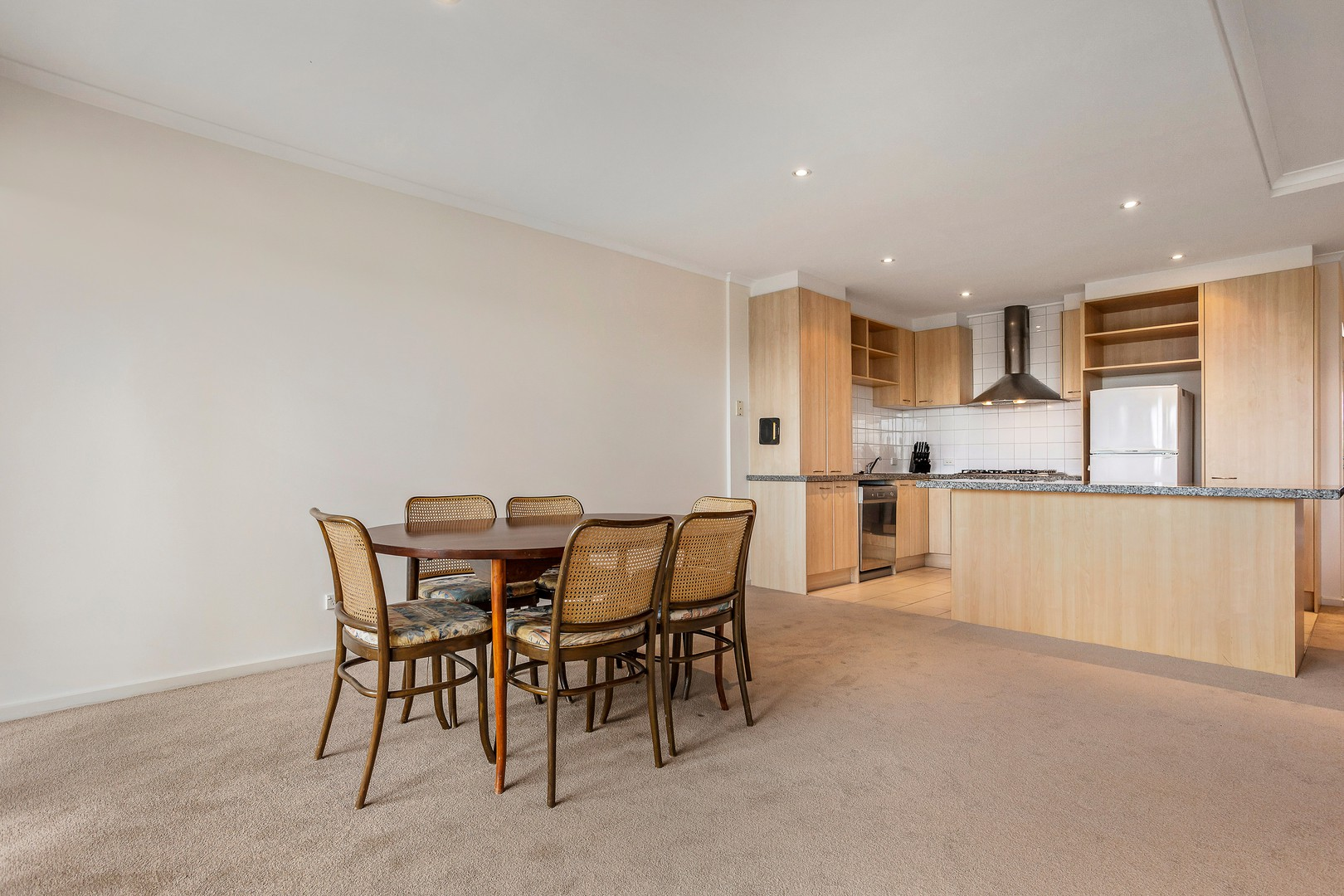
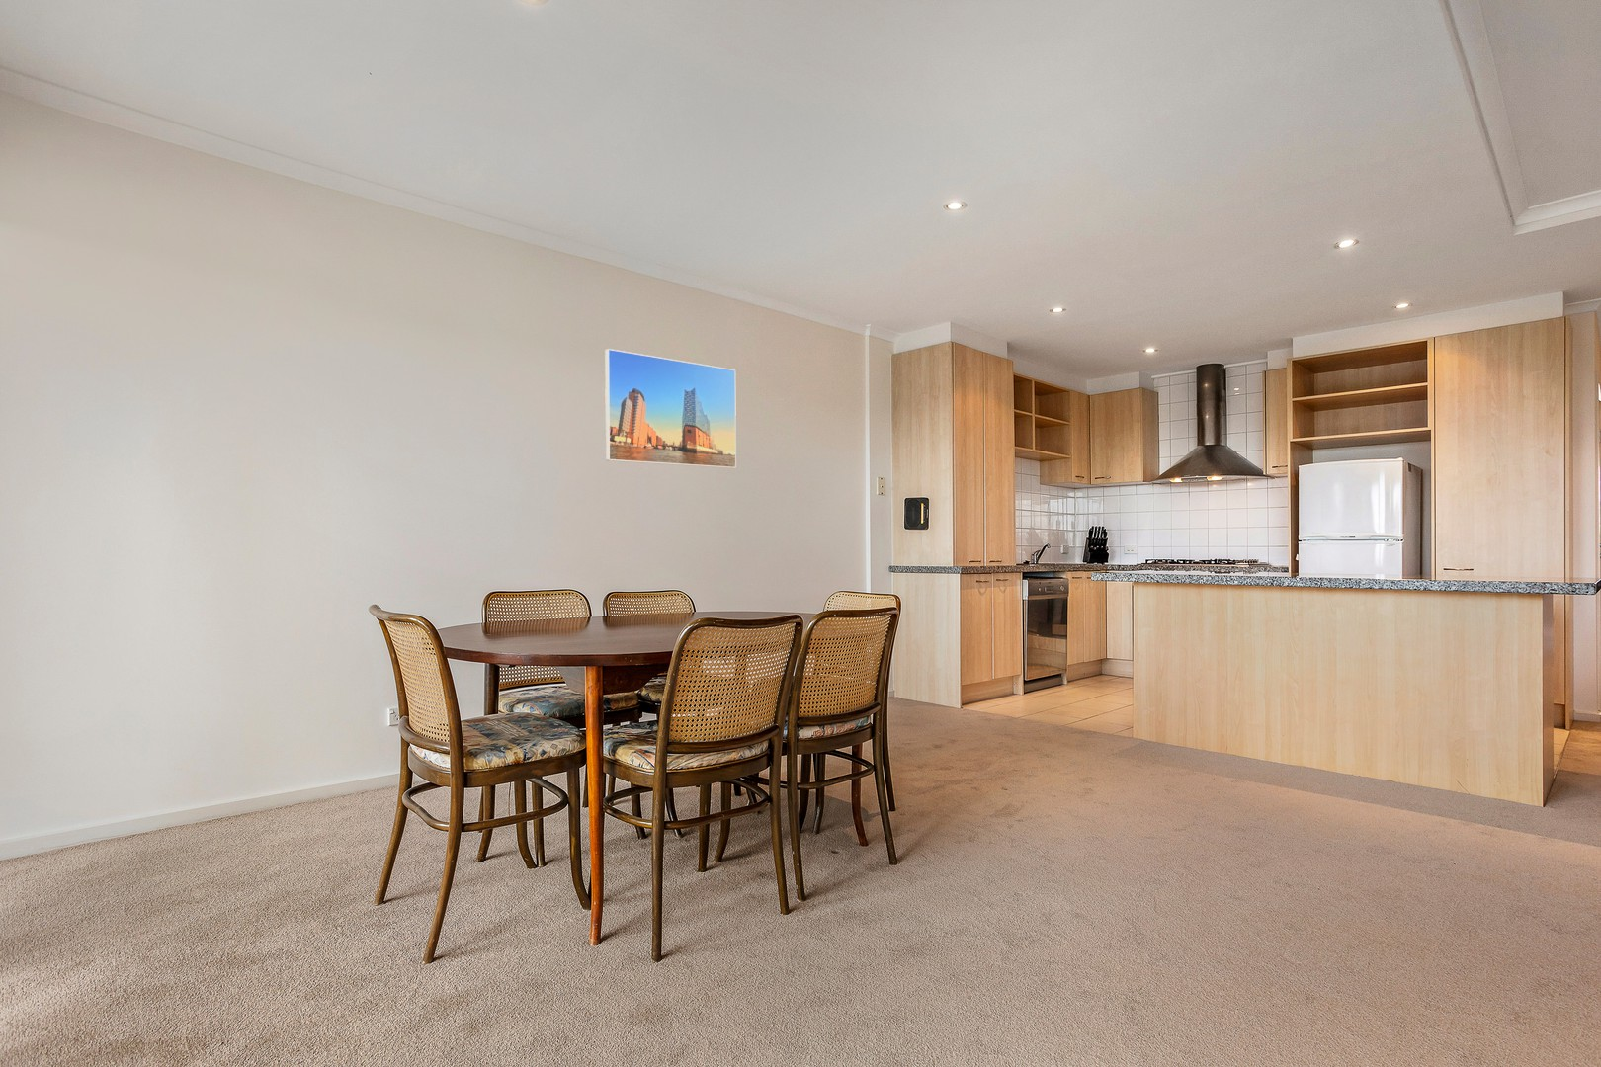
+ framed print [604,348,737,469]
